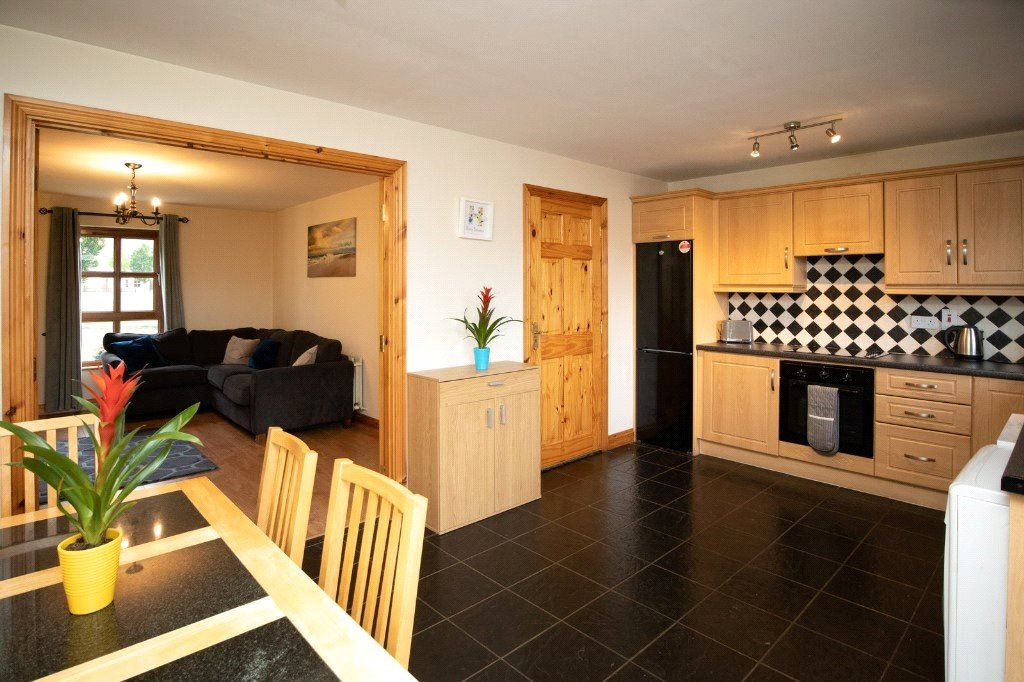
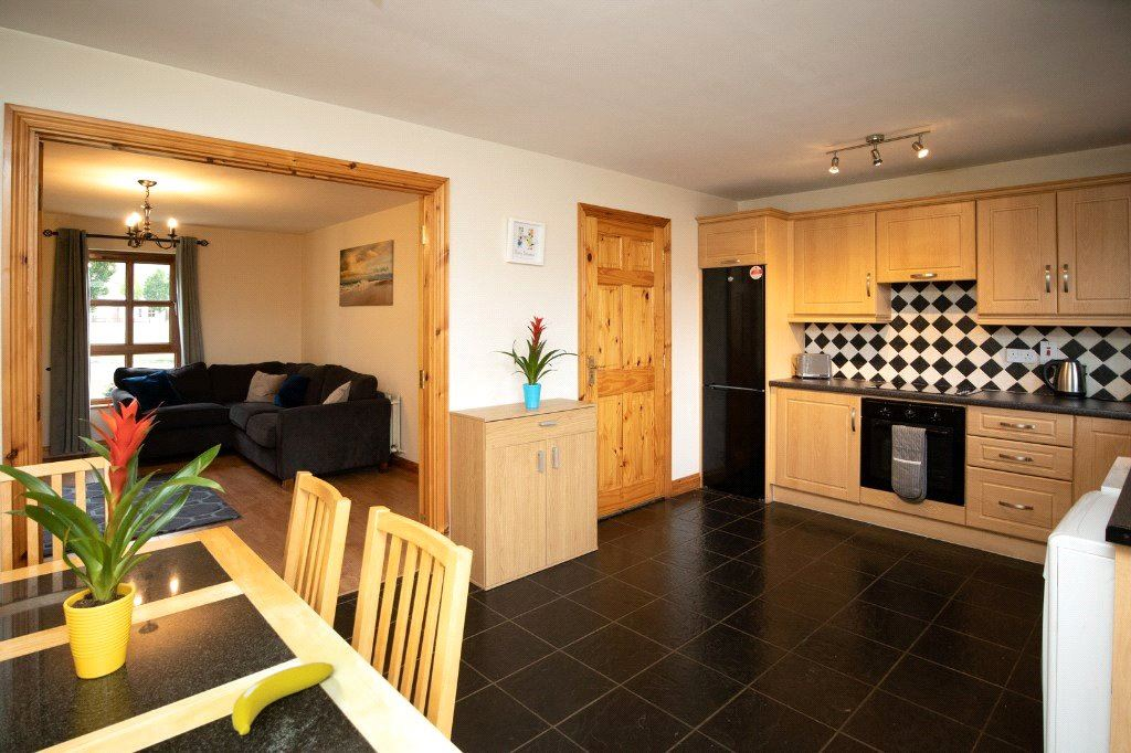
+ banana [231,661,335,736]
